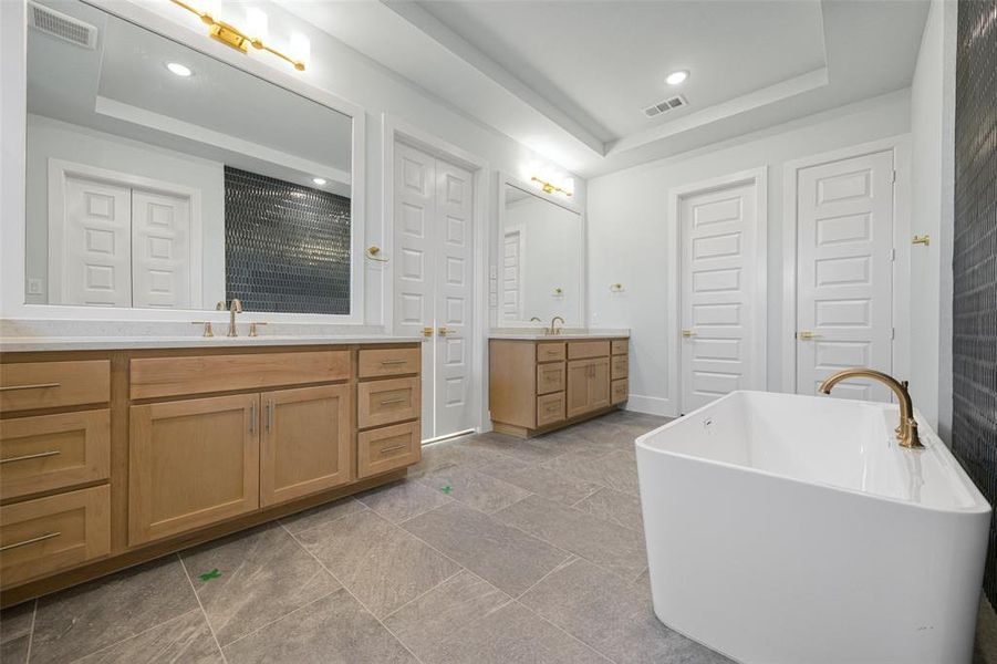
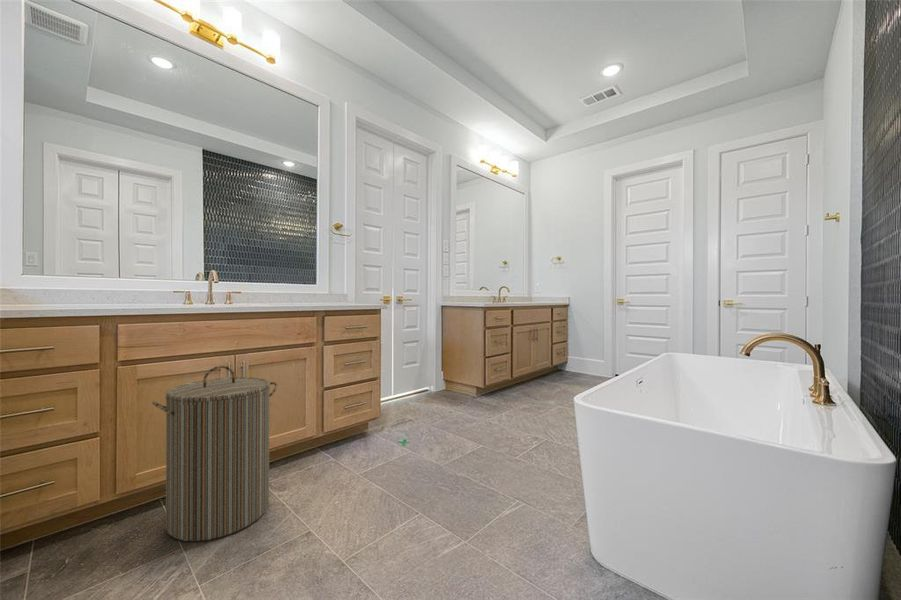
+ laundry hamper [151,365,278,542]
